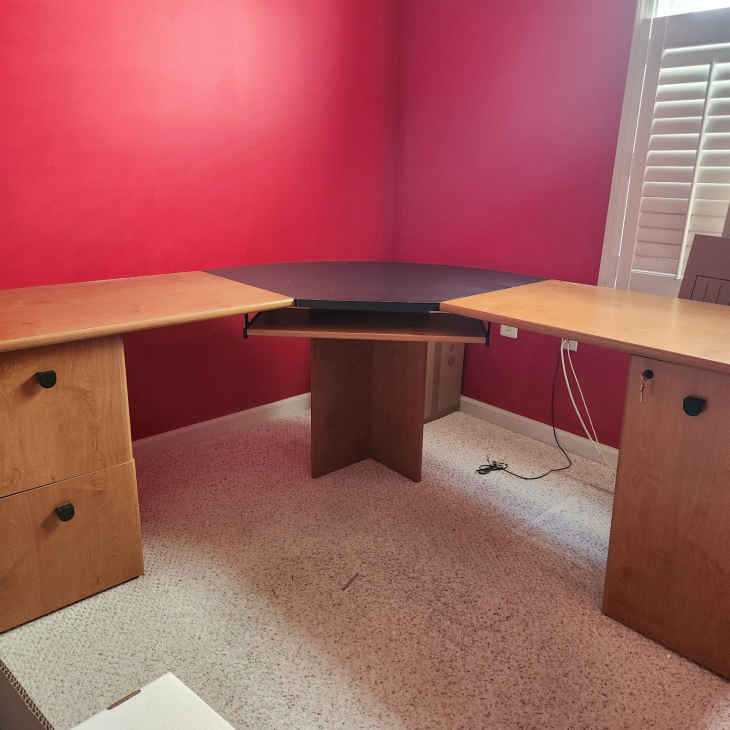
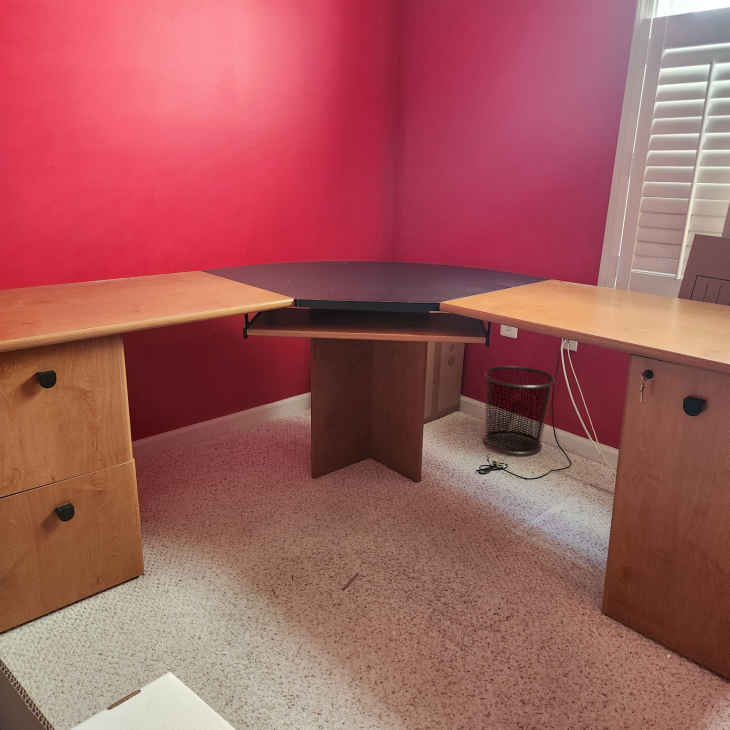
+ waste bin [483,365,556,456]
